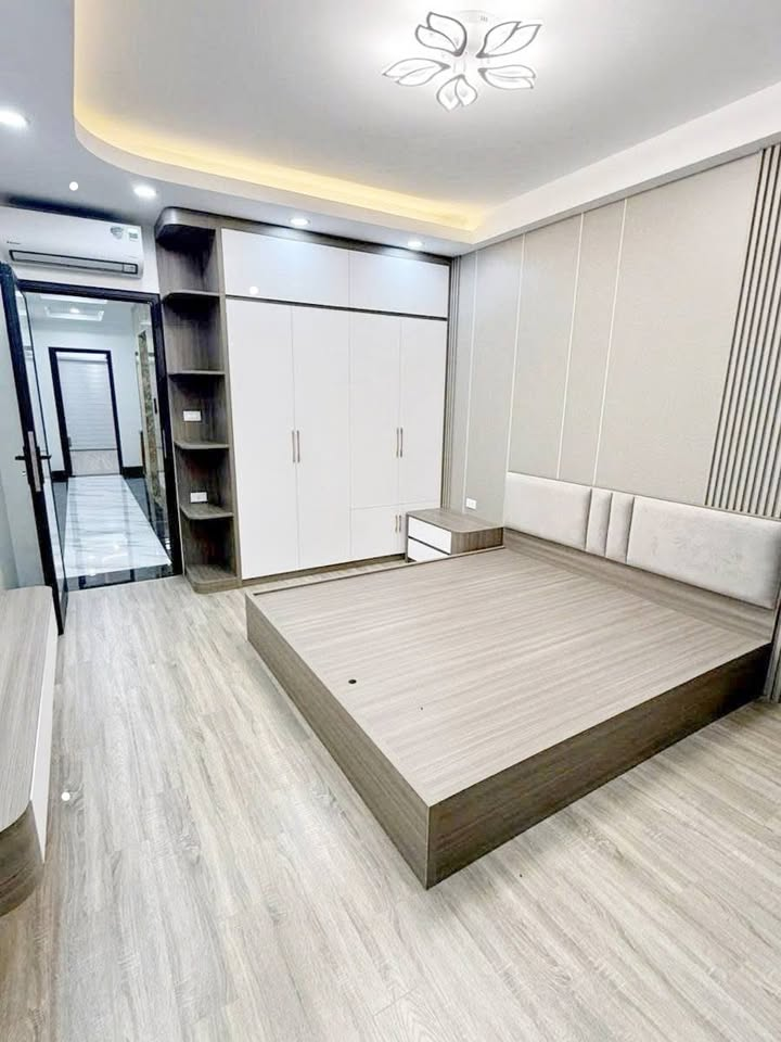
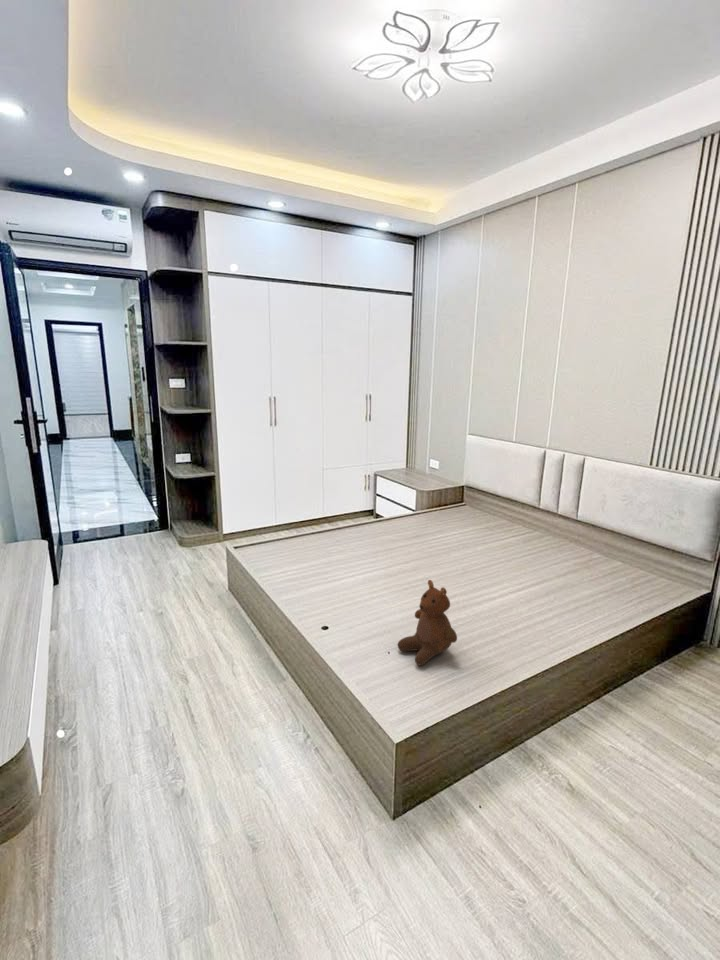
+ teddy bear [397,579,458,666]
